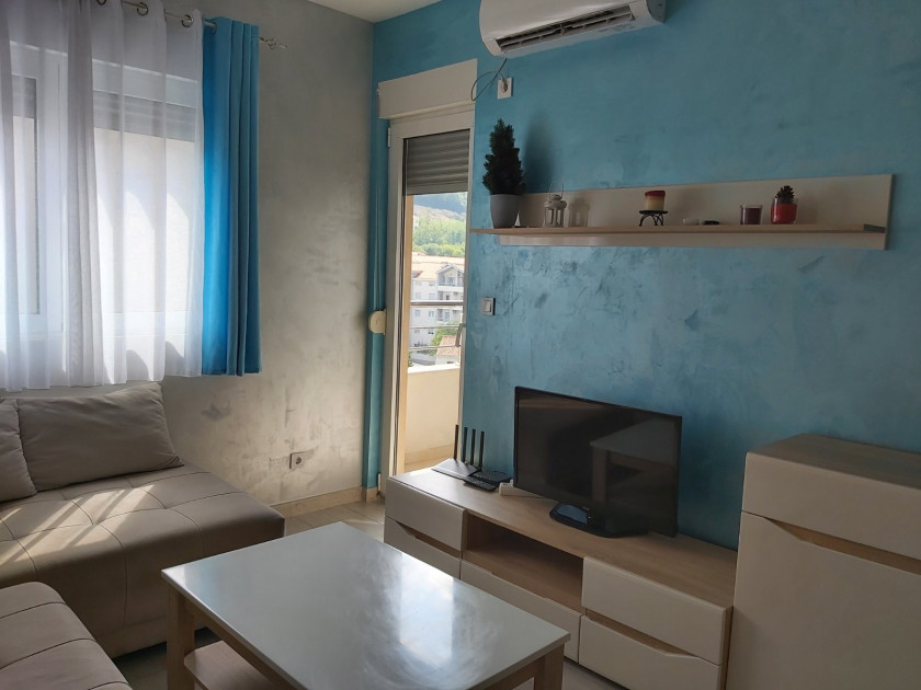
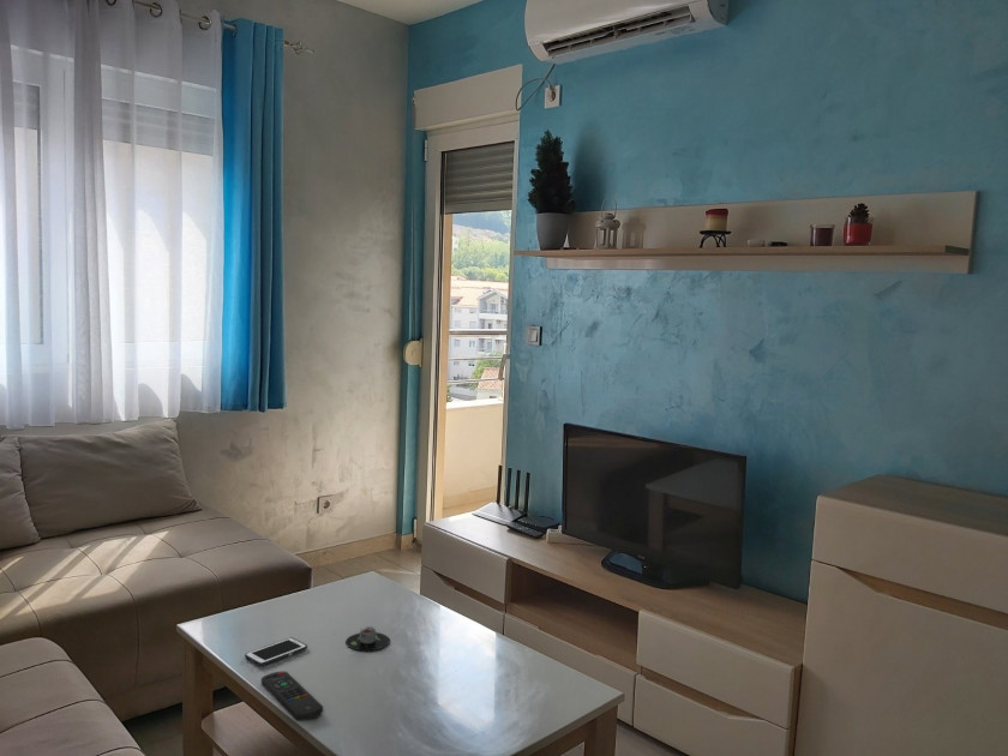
+ remote control [260,671,324,722]
+ candle [344,625,391,652]
+ cell phone [244,637,308,667]
